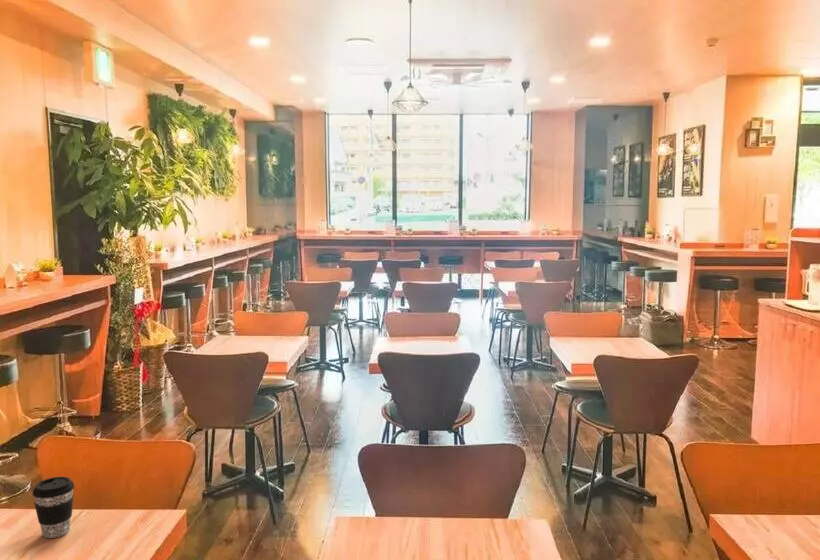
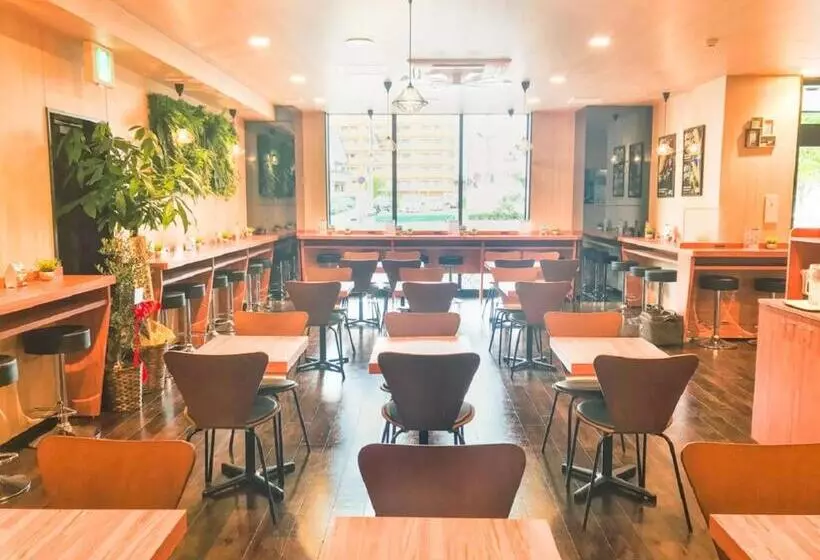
- coffee cup [32,476,75,539]
